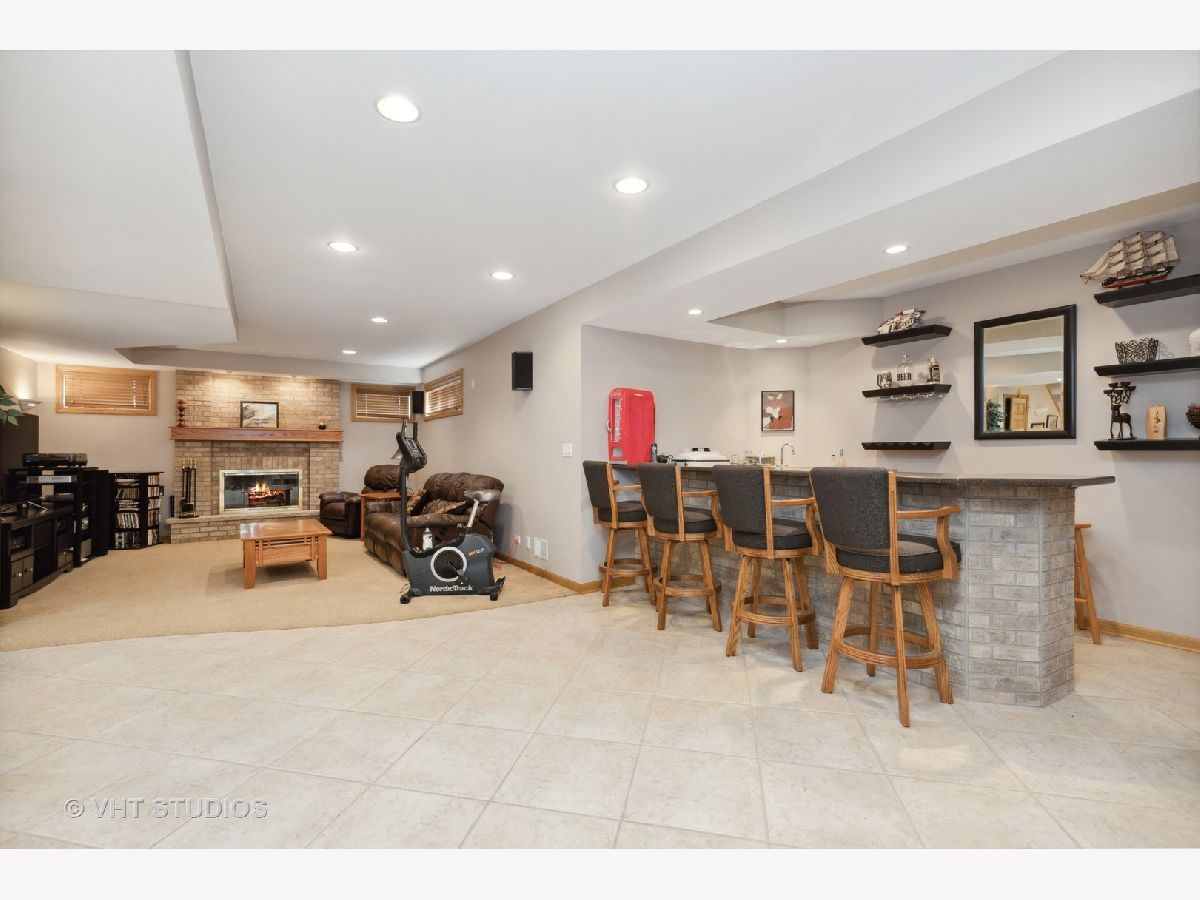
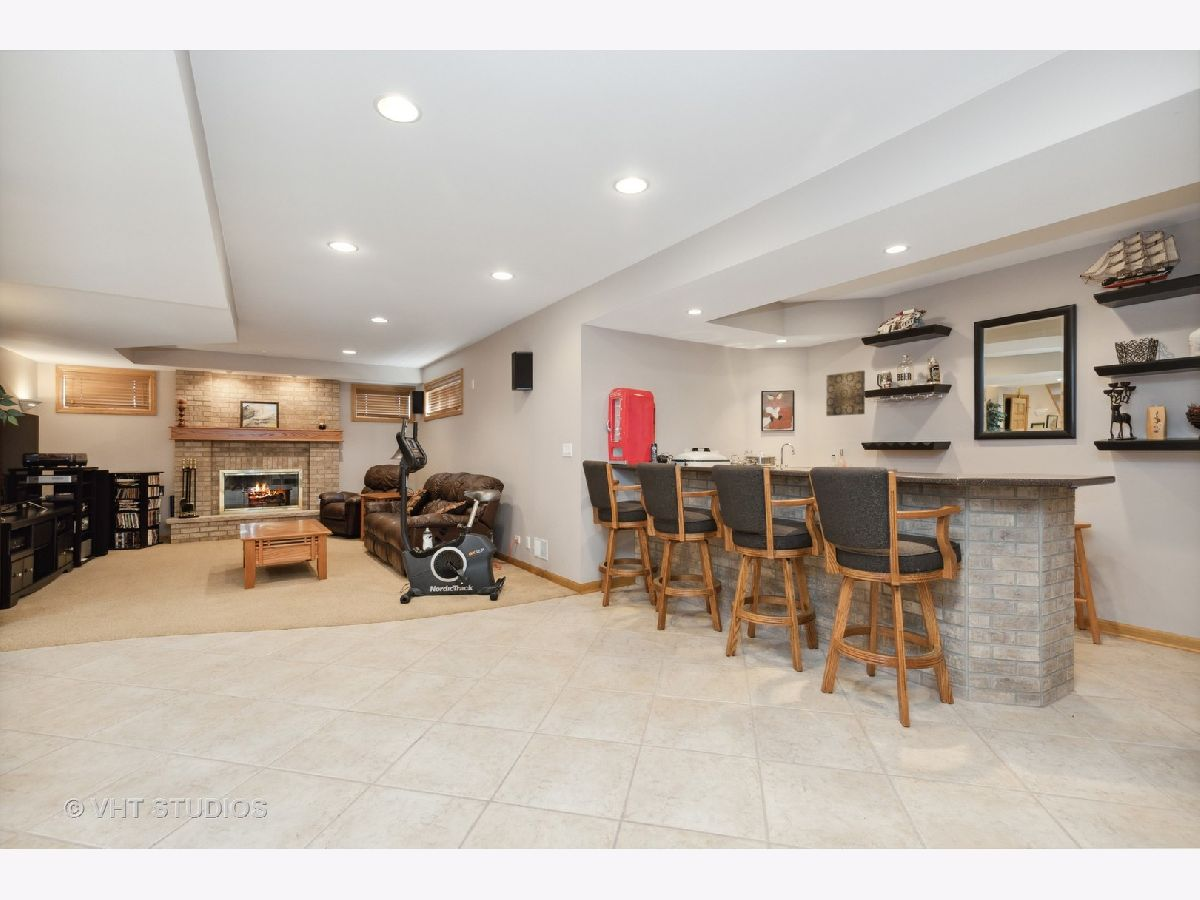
+ wall art [825,370,866,417]
